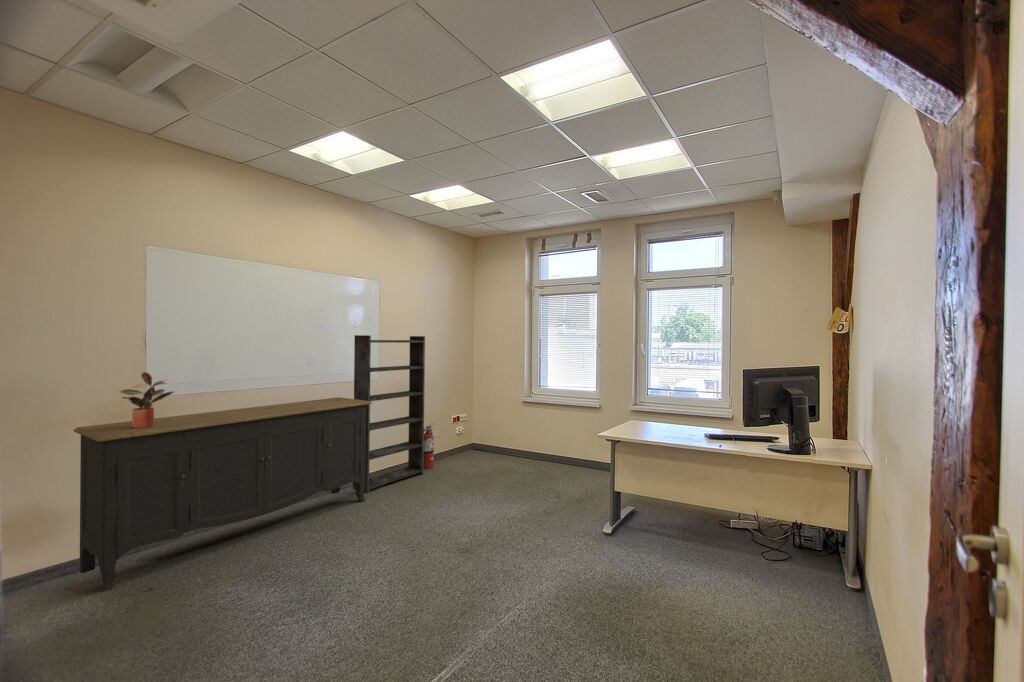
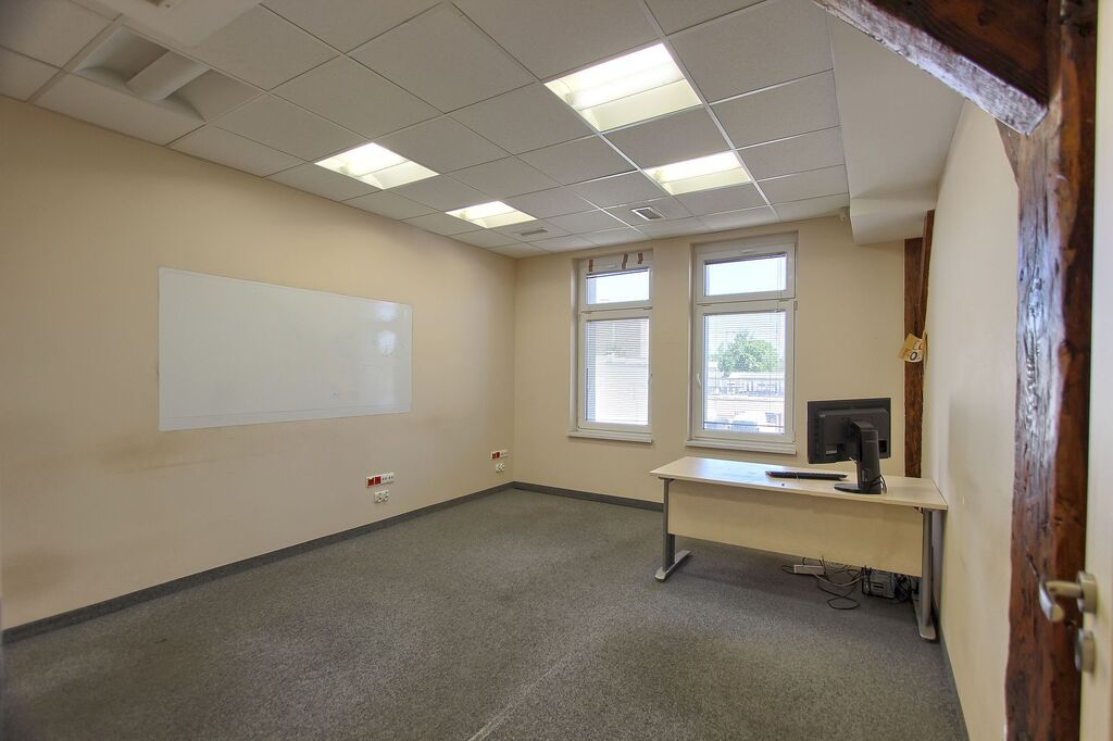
- sideboard [72,396,373,593]
- fire extinguisher [423,421,441,470]
- bookshelf [352,334,426,494]
- potted plant [118,371,174,428]
